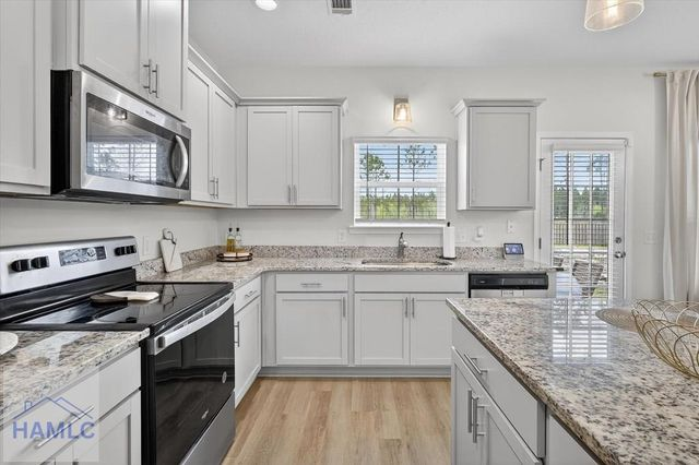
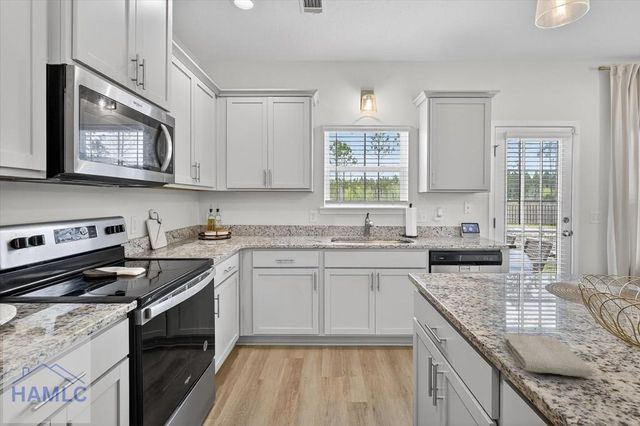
+ washcloth [503,333,593,378]
